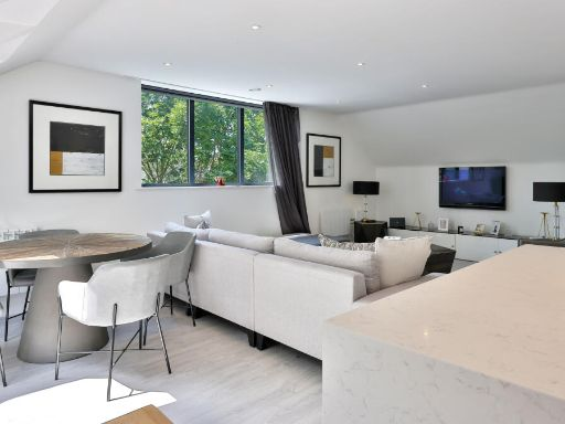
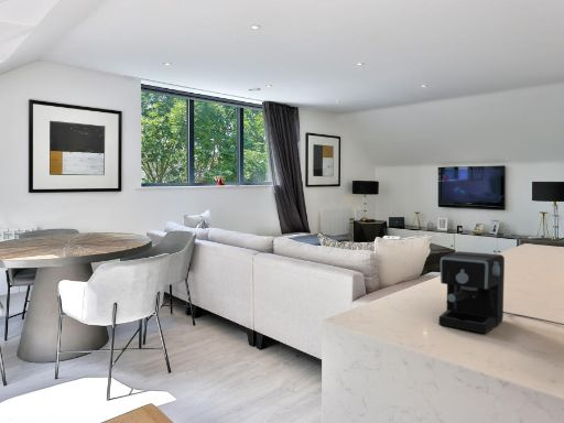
+ coffee maker [437,250,564,334]
